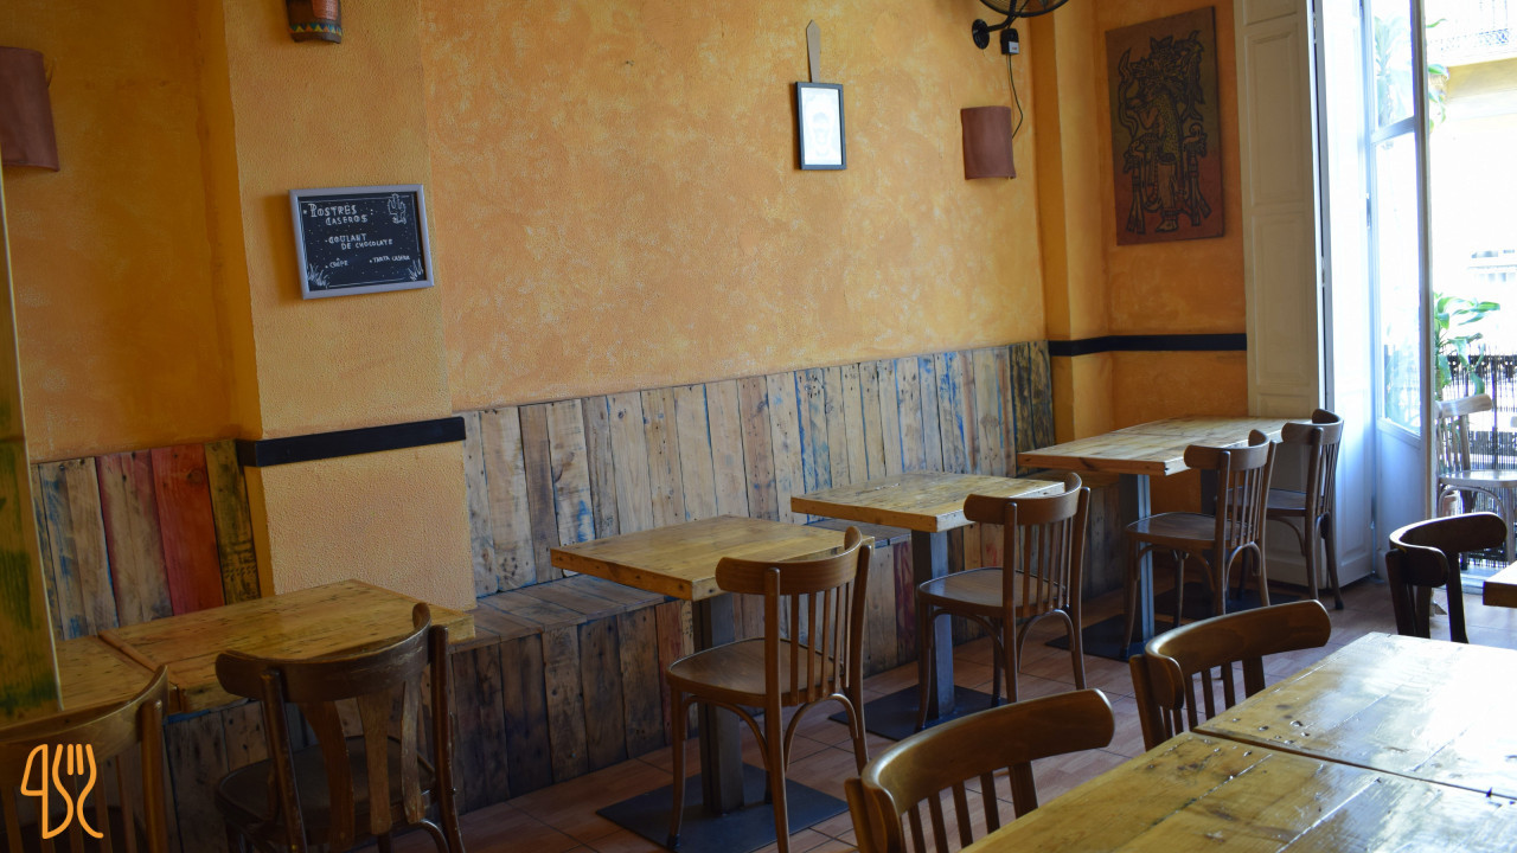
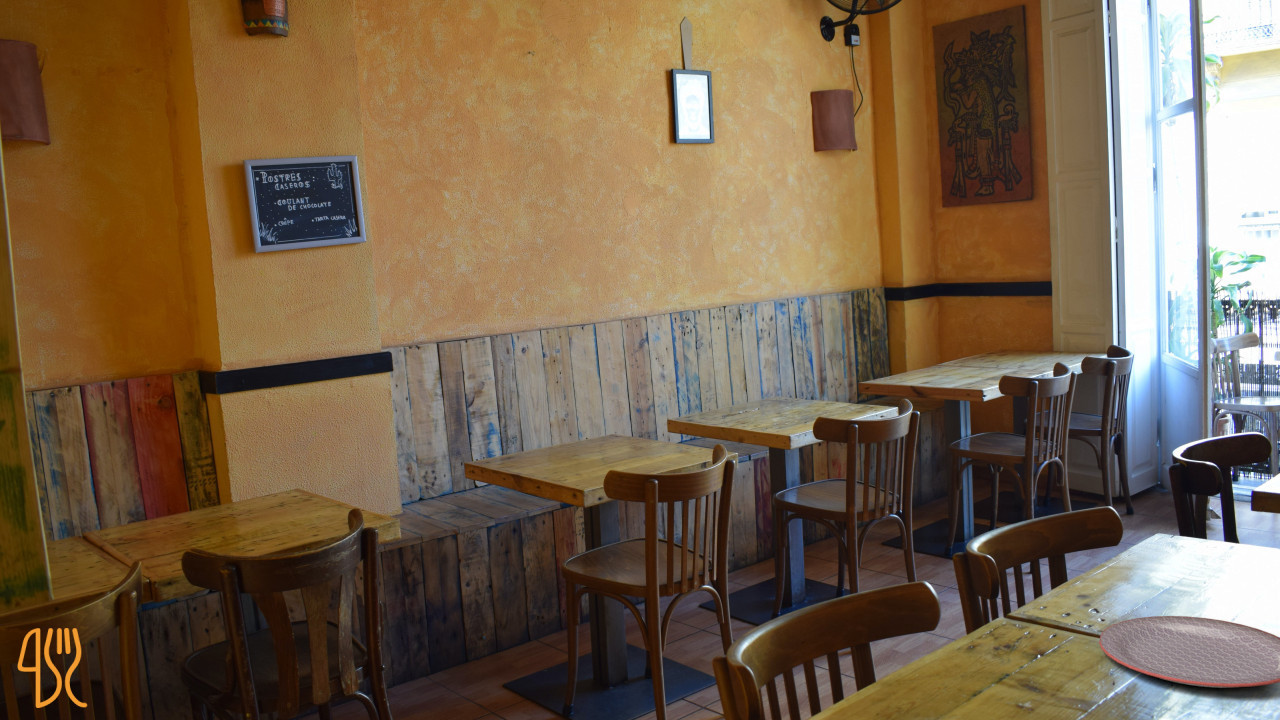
+ plate [1098,615,1280,689]
